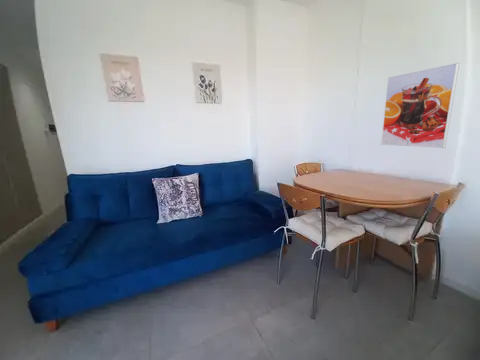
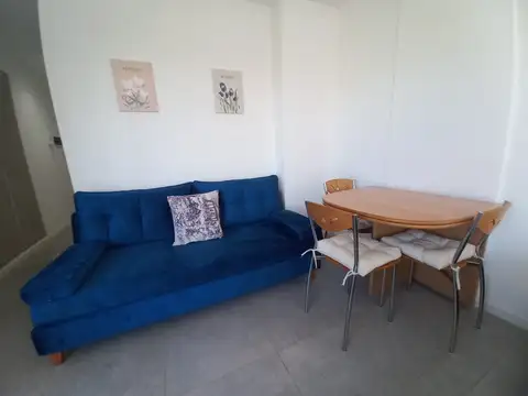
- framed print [380,62,460,149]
